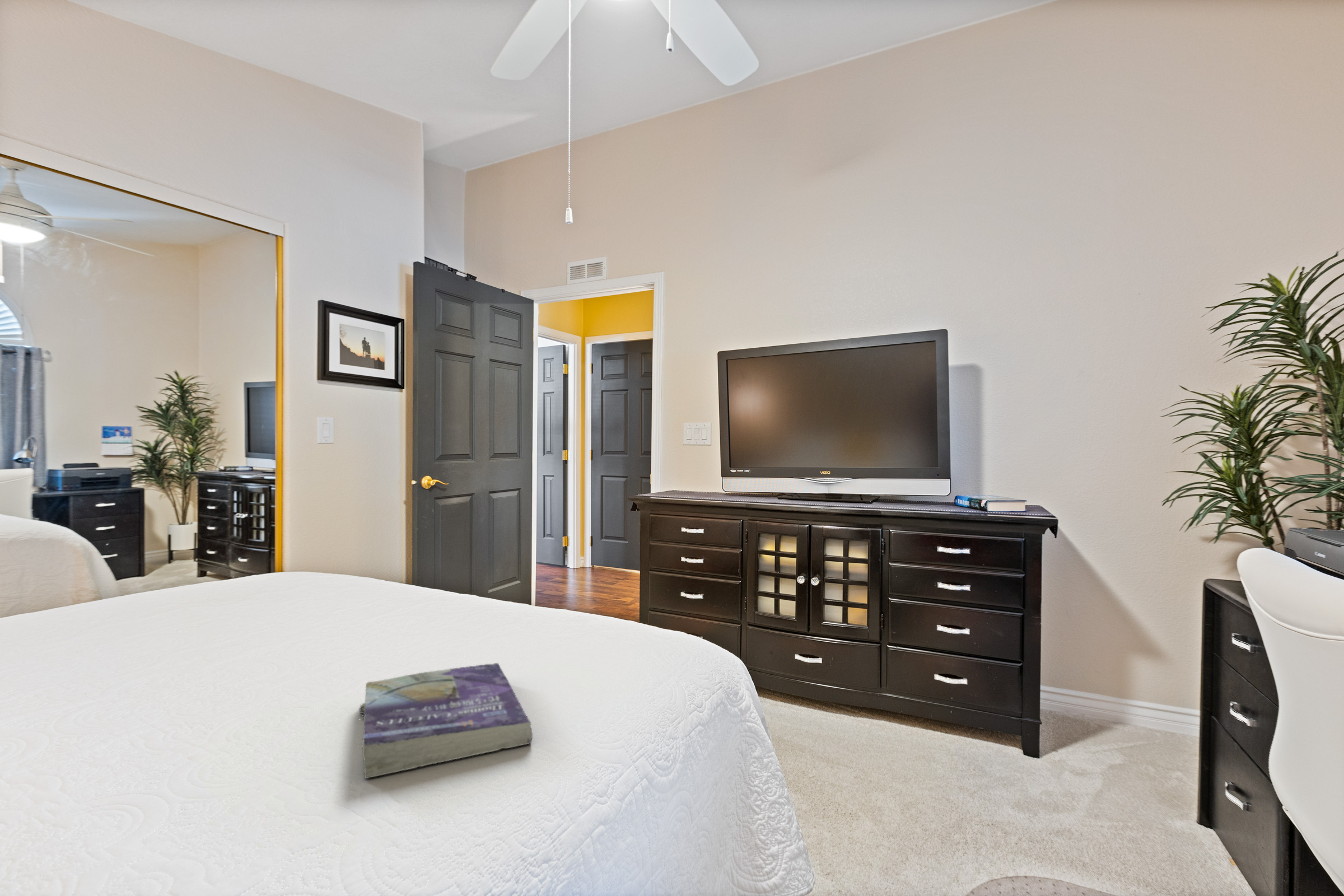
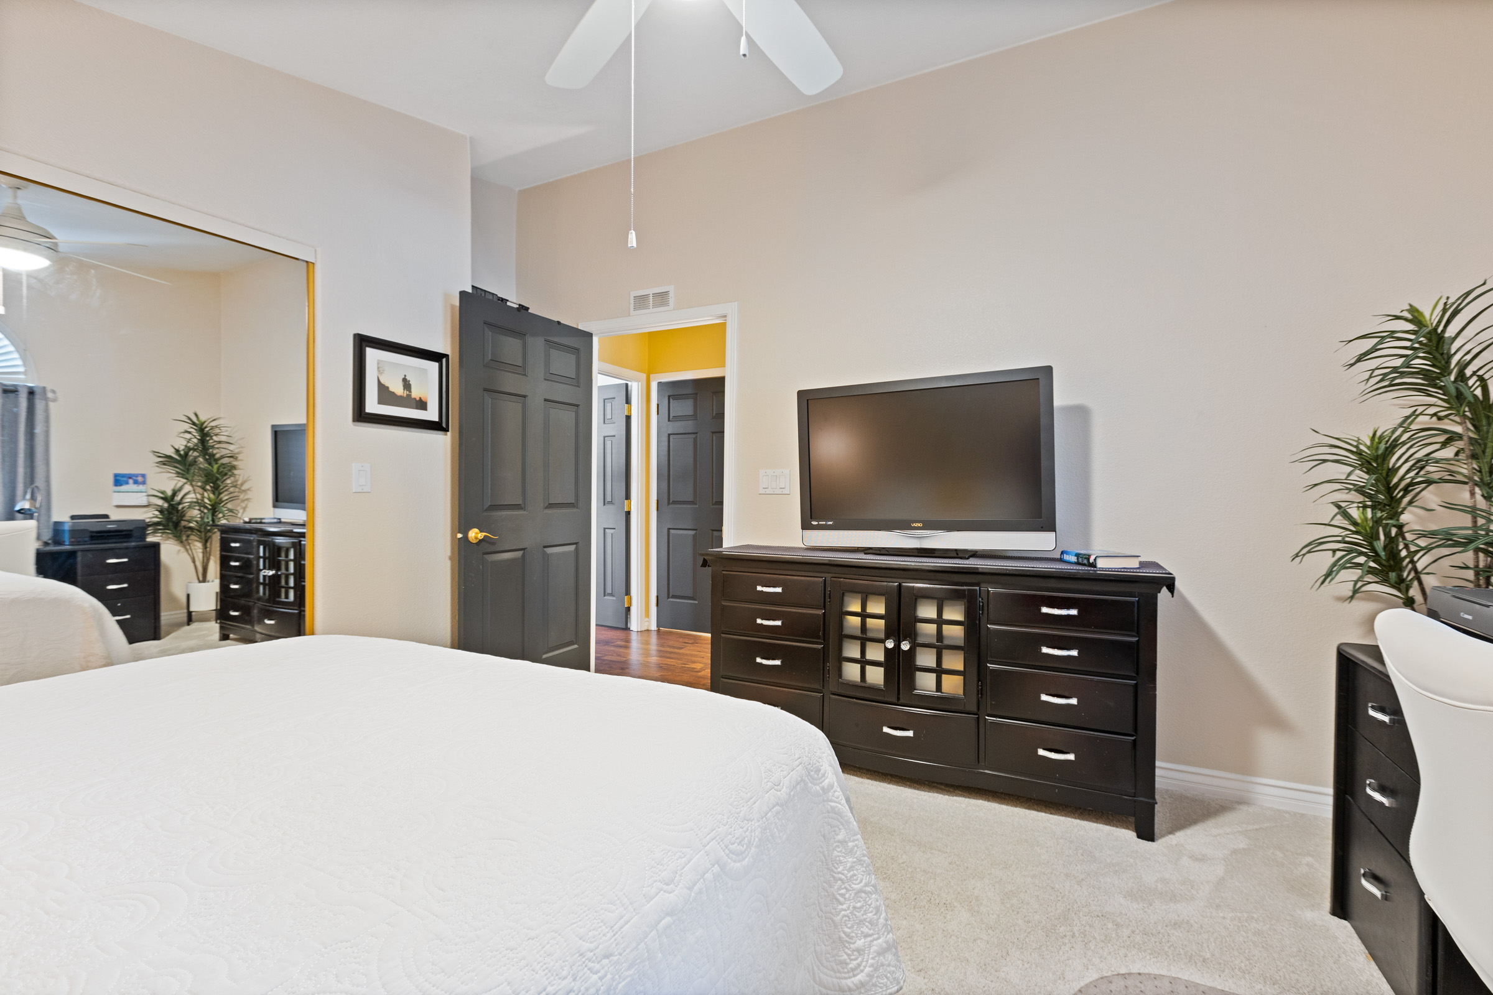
- book [359,662,533,780]
